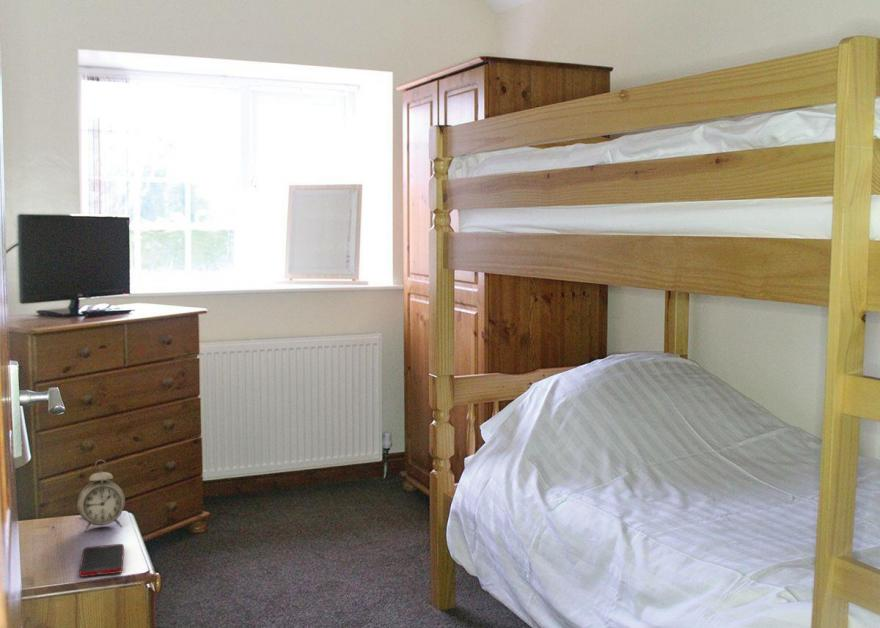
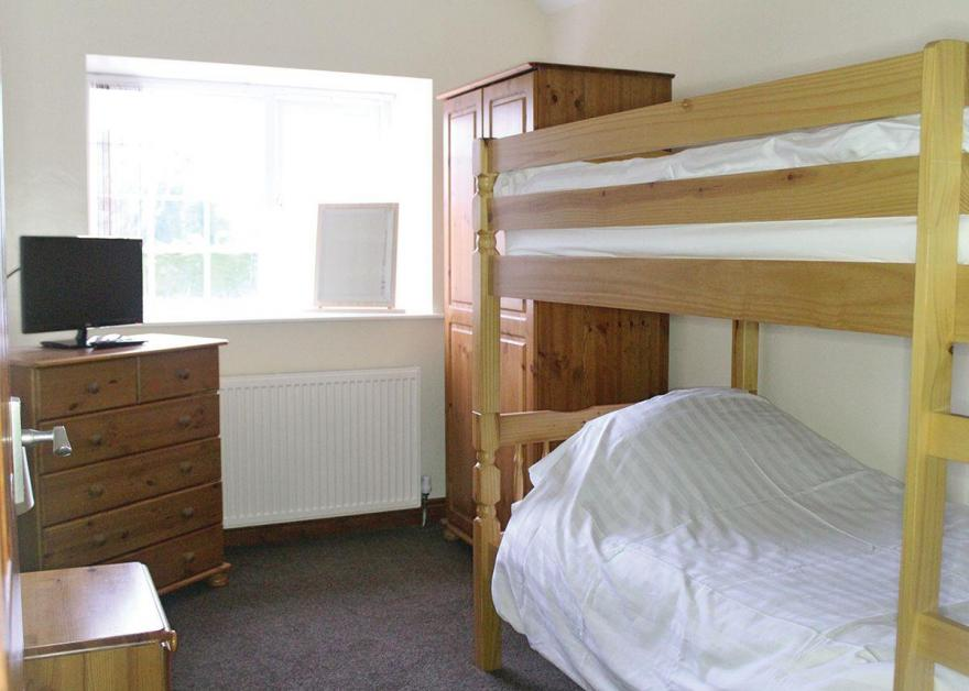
- alarm clock [76,459,126,532]
- cell phone [78,543,125,578]
